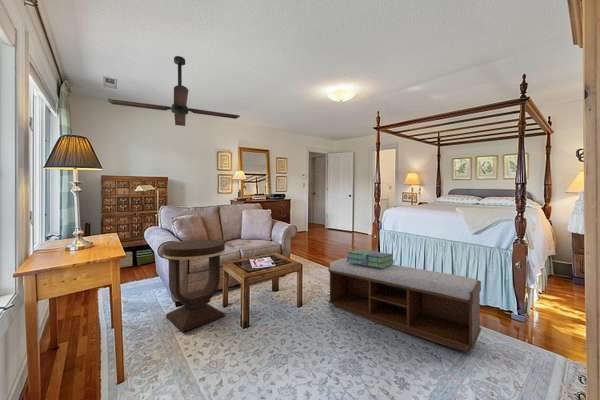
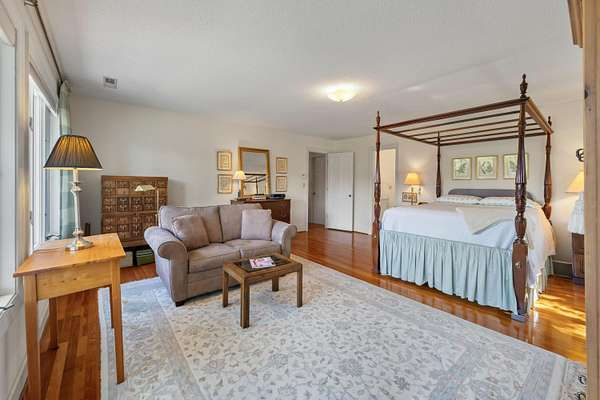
- bench [328,257,482,353]
- ceiling fan [105,55,241,127]
- side table [162,239,226,333]
- stack of books [345,248,395,268]
